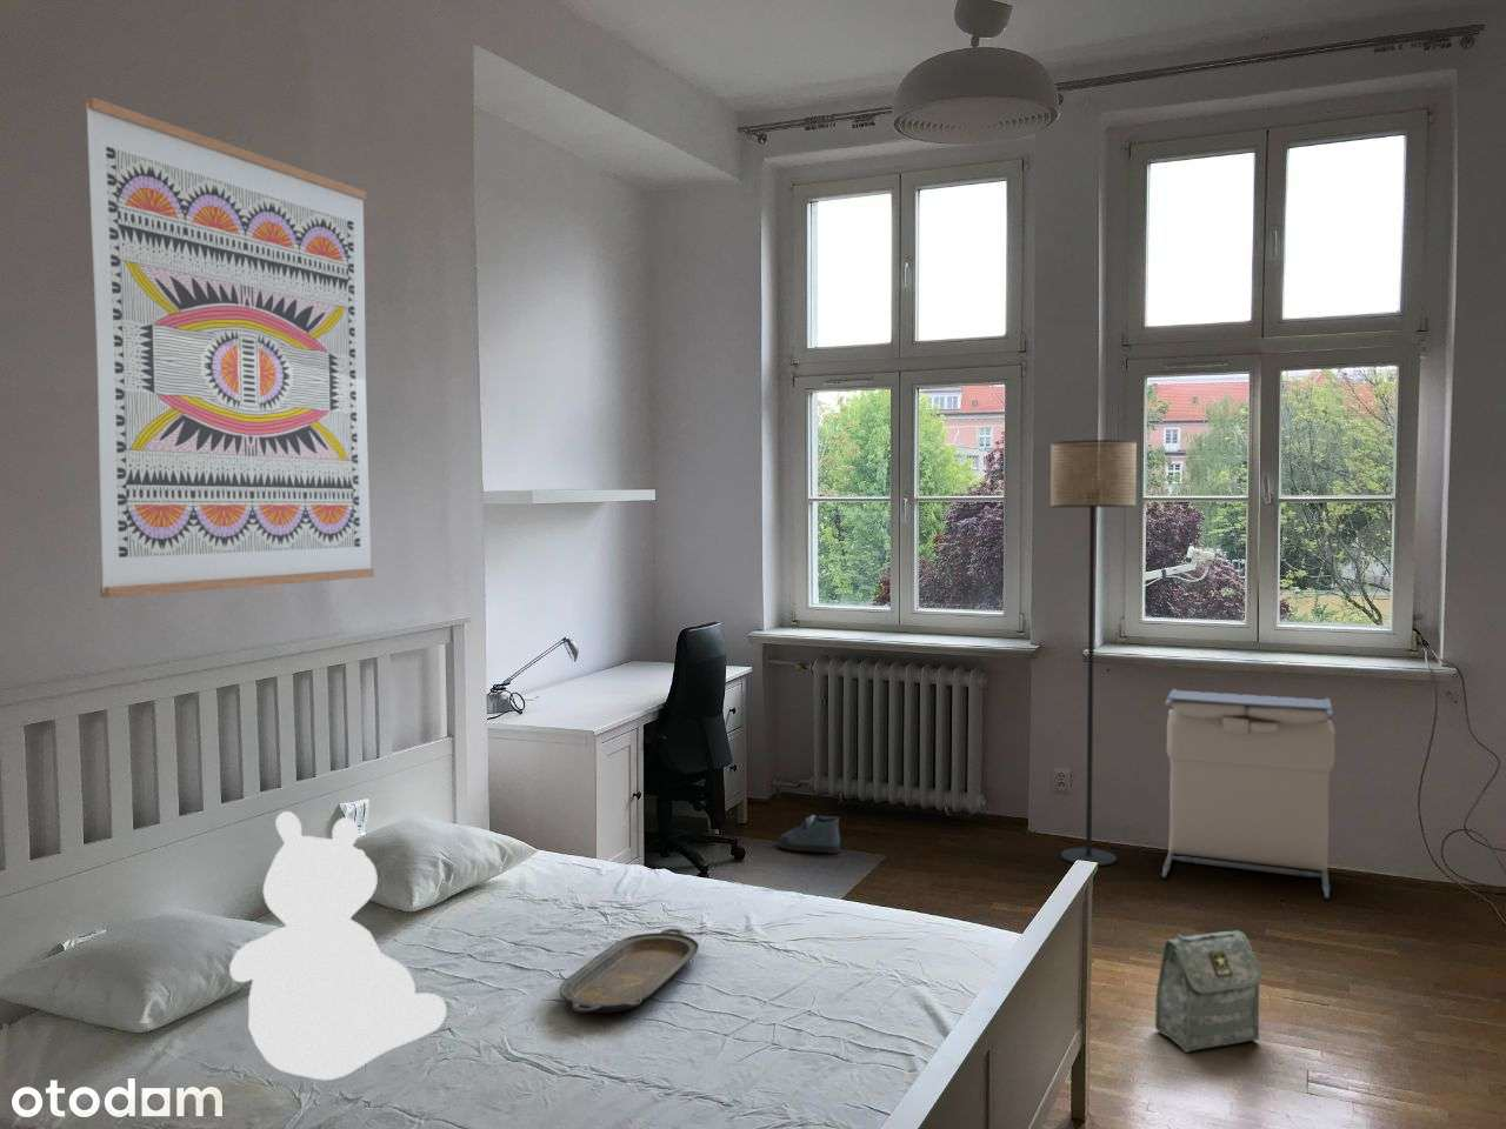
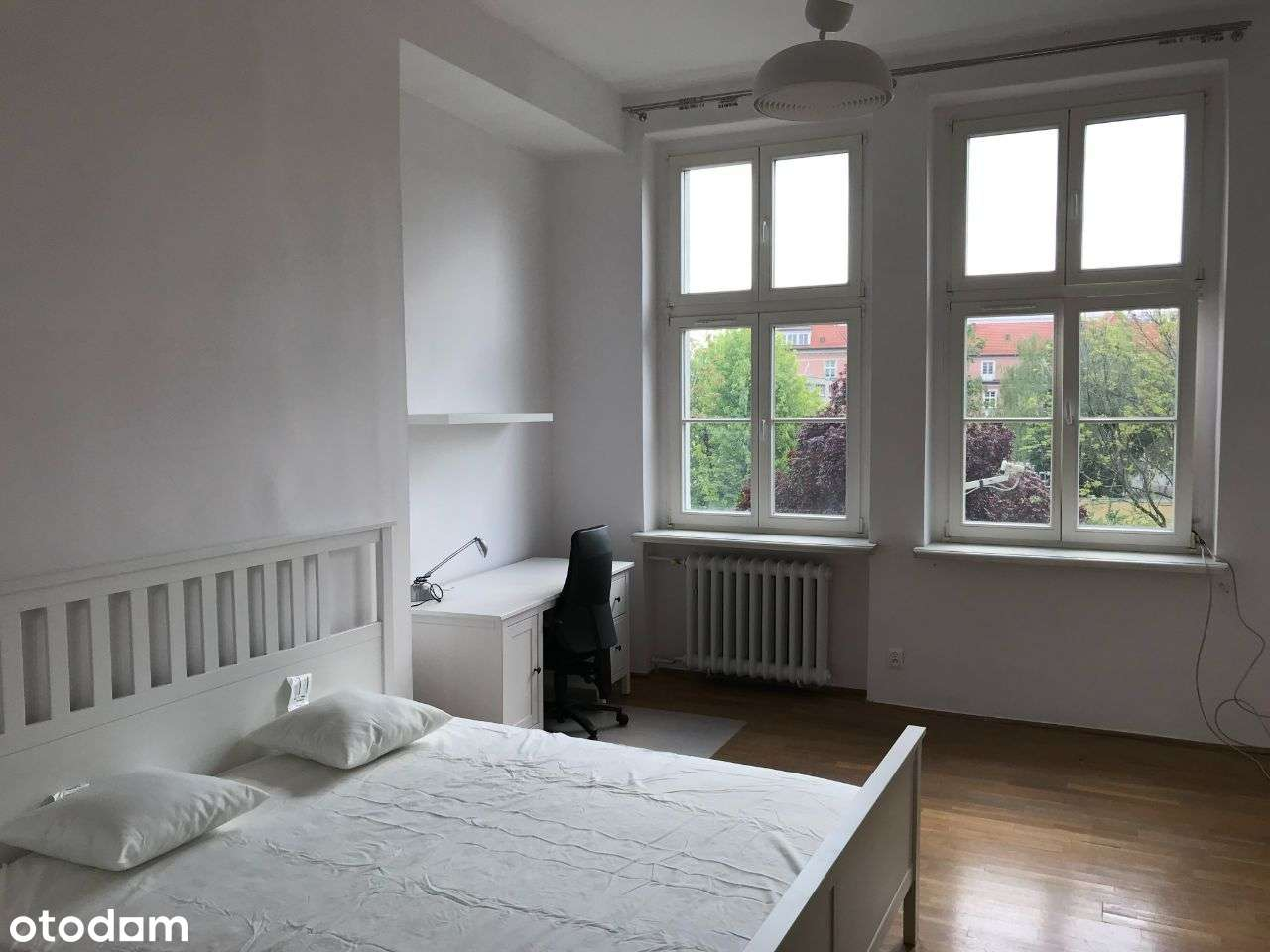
- wall art [82,96,376,599]
- teddy bear [228,810,447,1080]
- bag [1154,929,1263,1054]
- laundry hamper [1160,688,1336,900]
- shoe [778,814,841,855]
- floor lamp [1049,439,1137,867]
- serving tray [559,927,700,1014]
